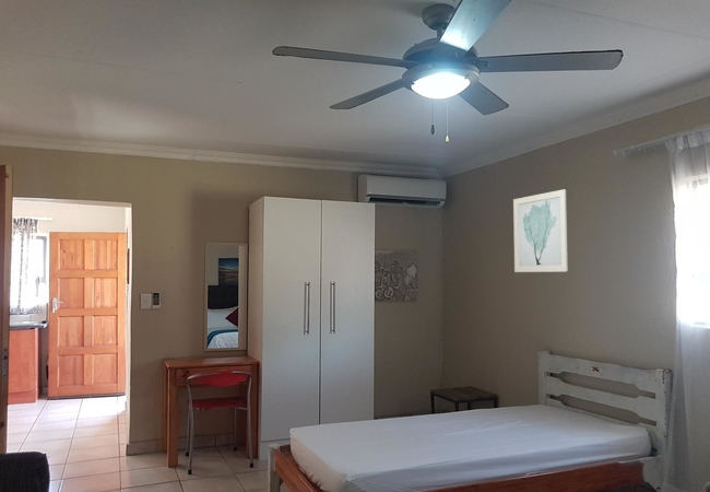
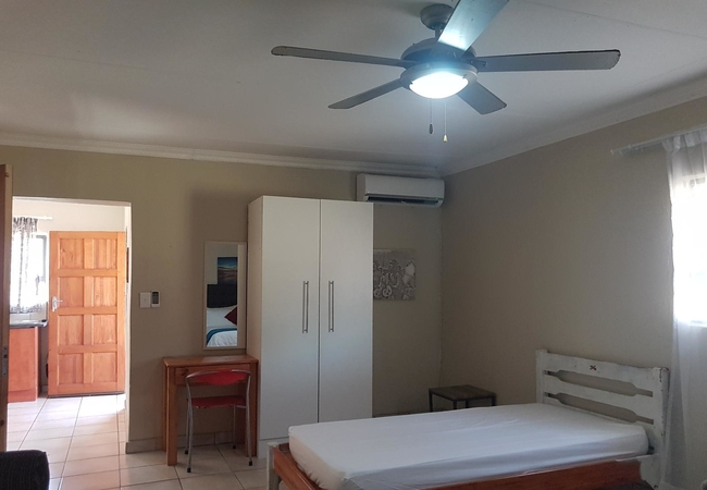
- wall art [512,188,569,273]
